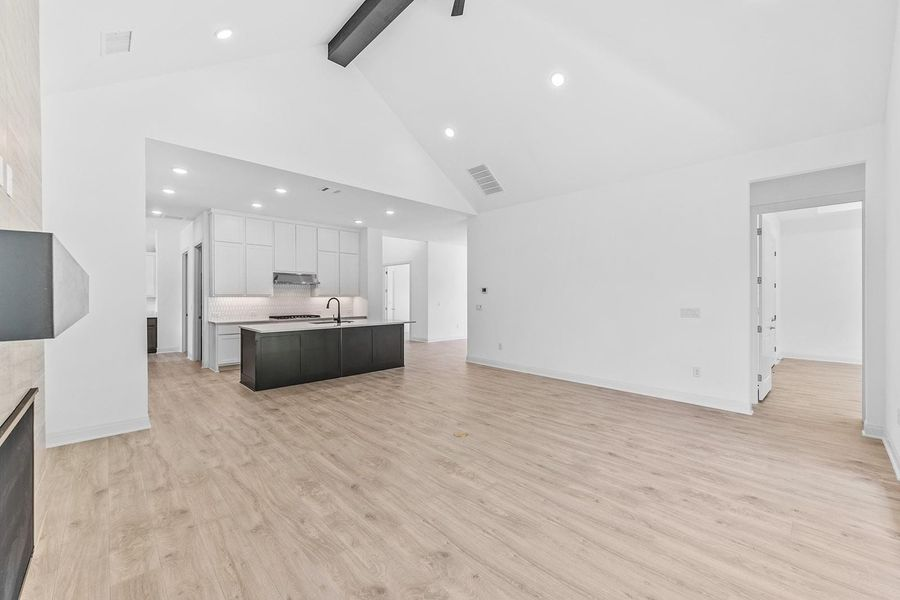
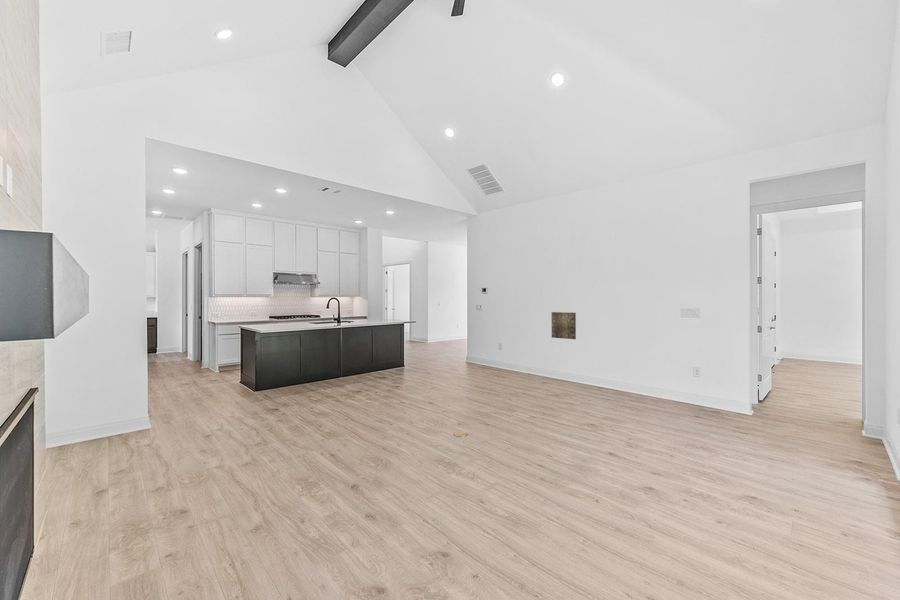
+ wall art [550,311,577,340]
